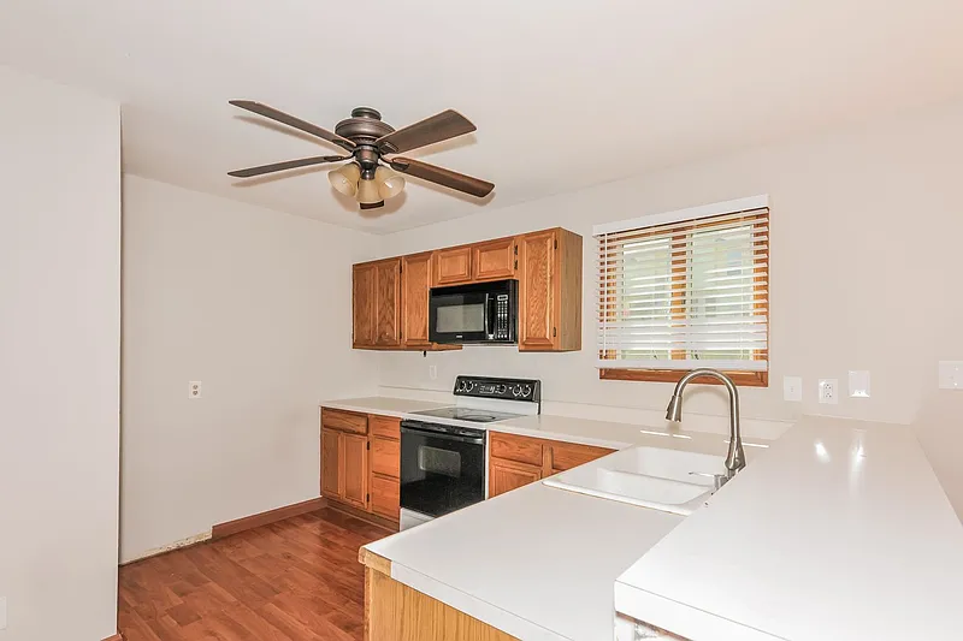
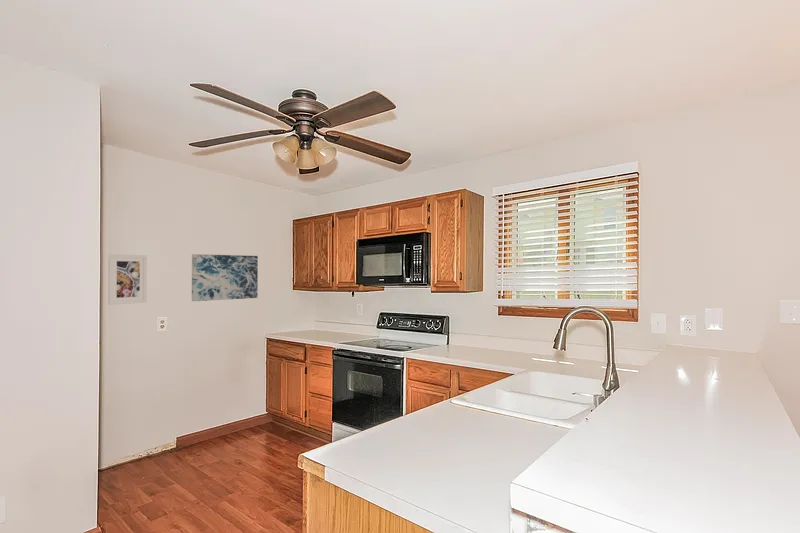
+ wall art [191,253,259,302]
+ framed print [107,253,148,306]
